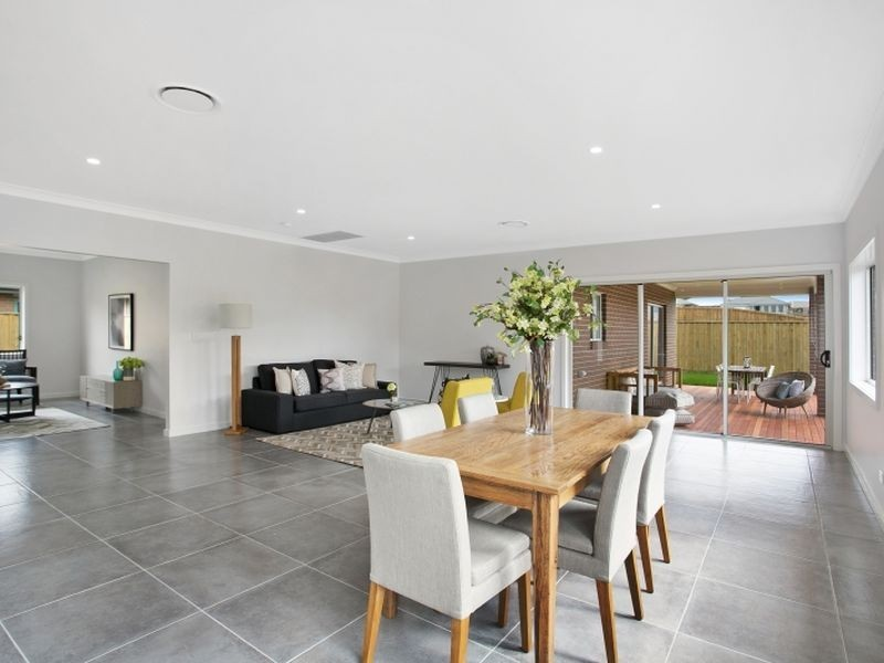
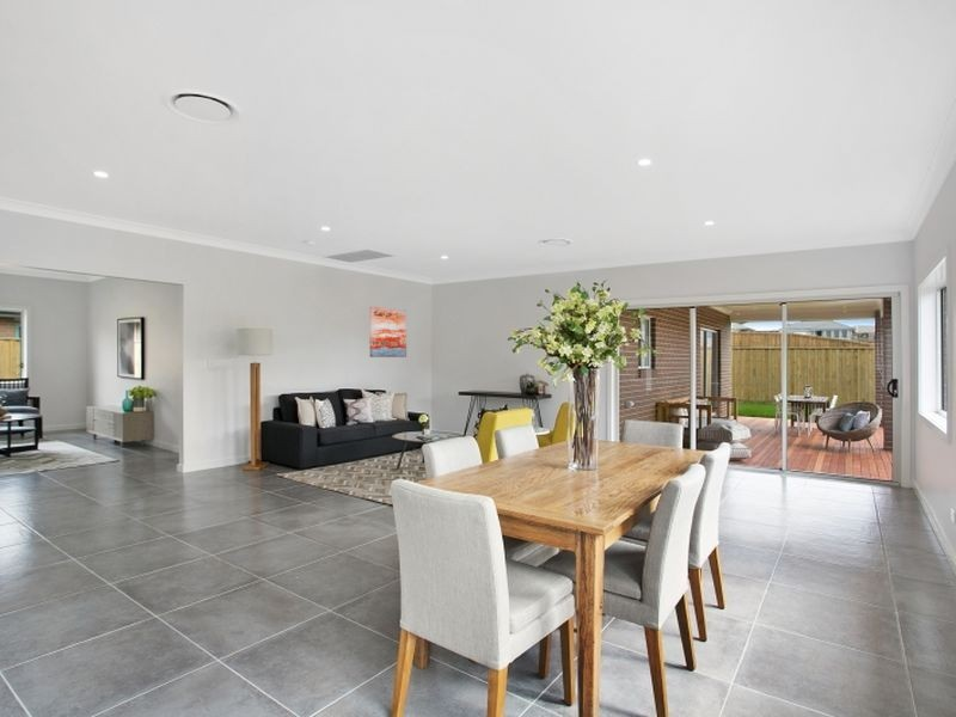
+ wall art [368,305,407,358]
